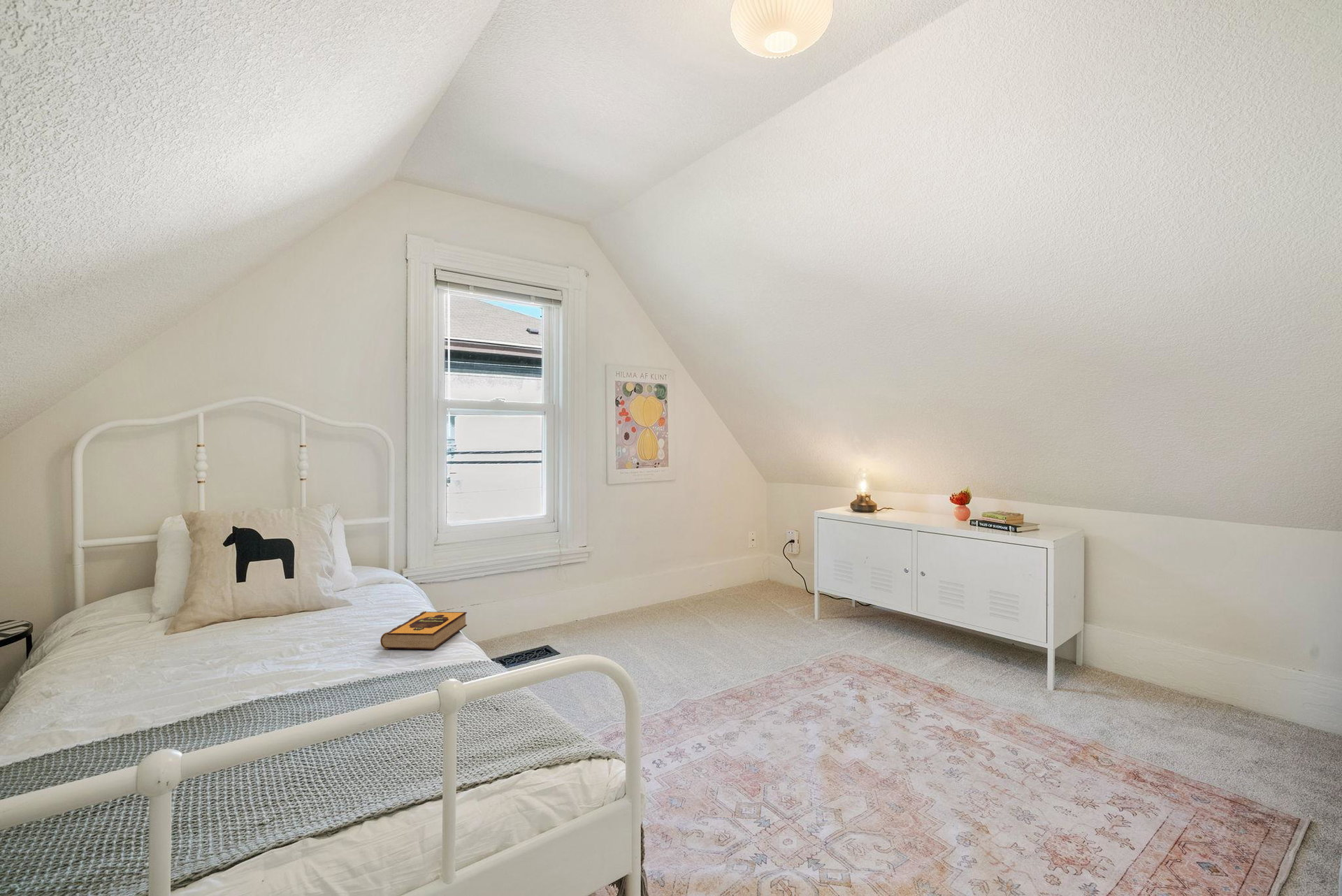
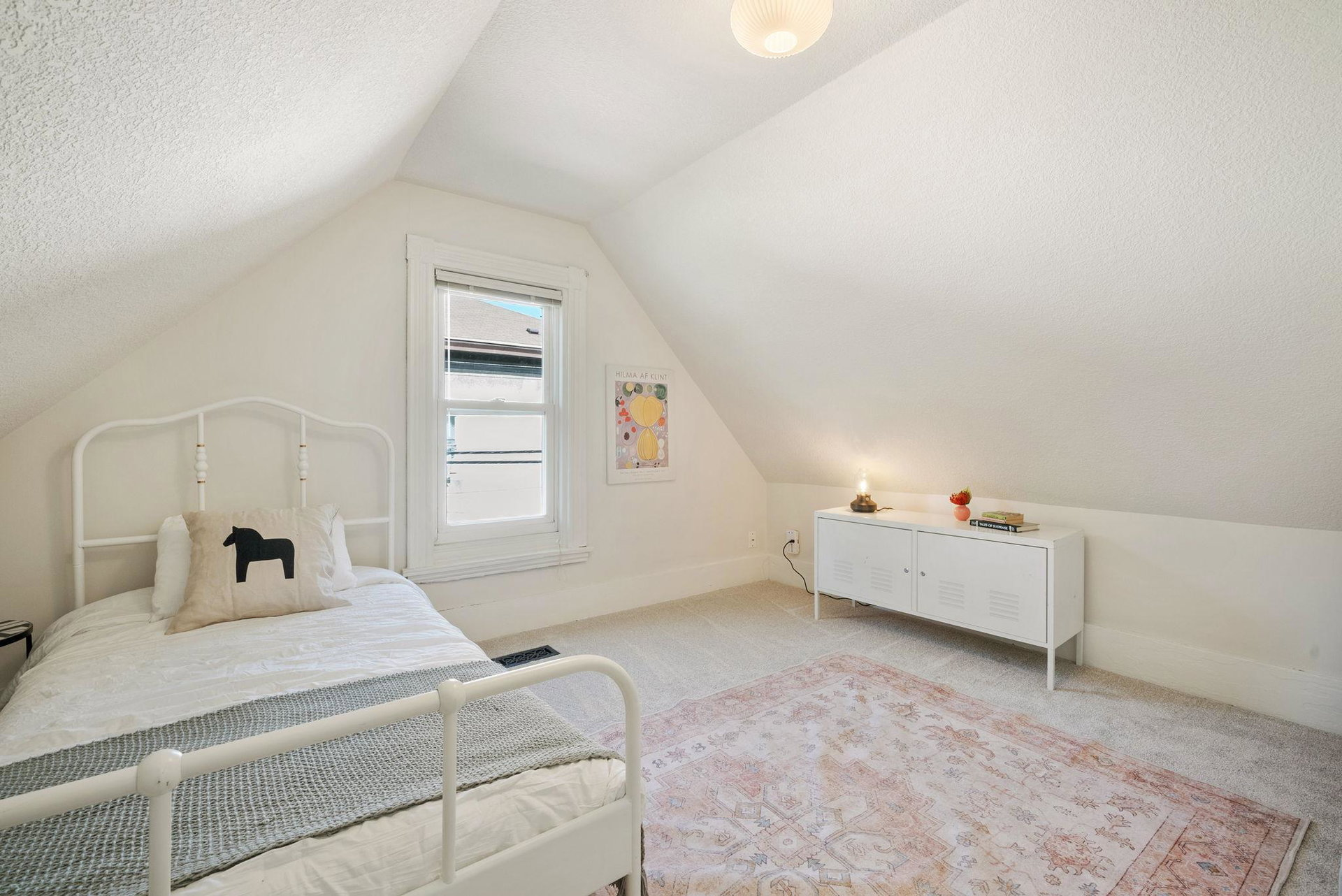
- hardback book [380,611,468,650]
